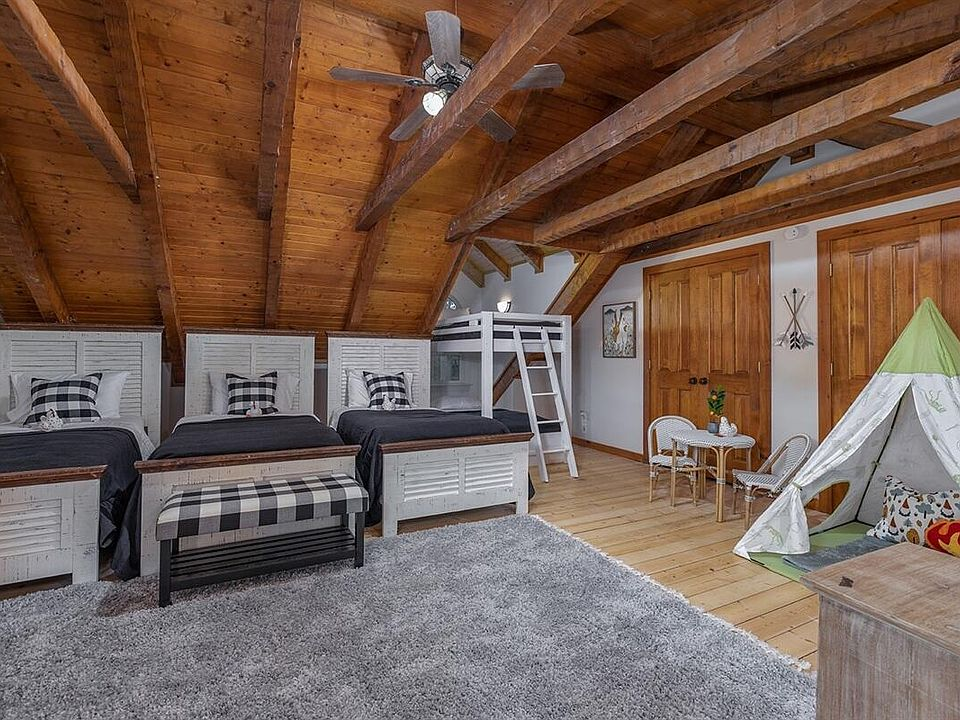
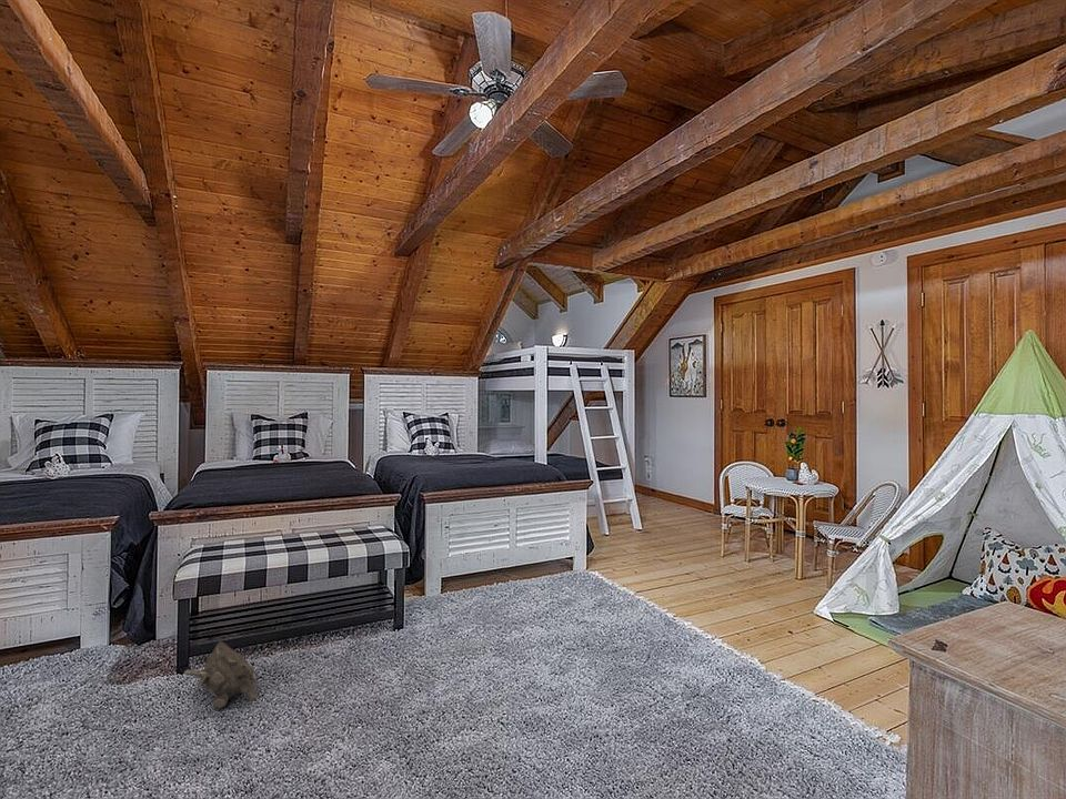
+ plush toy [183,639,258,710]
